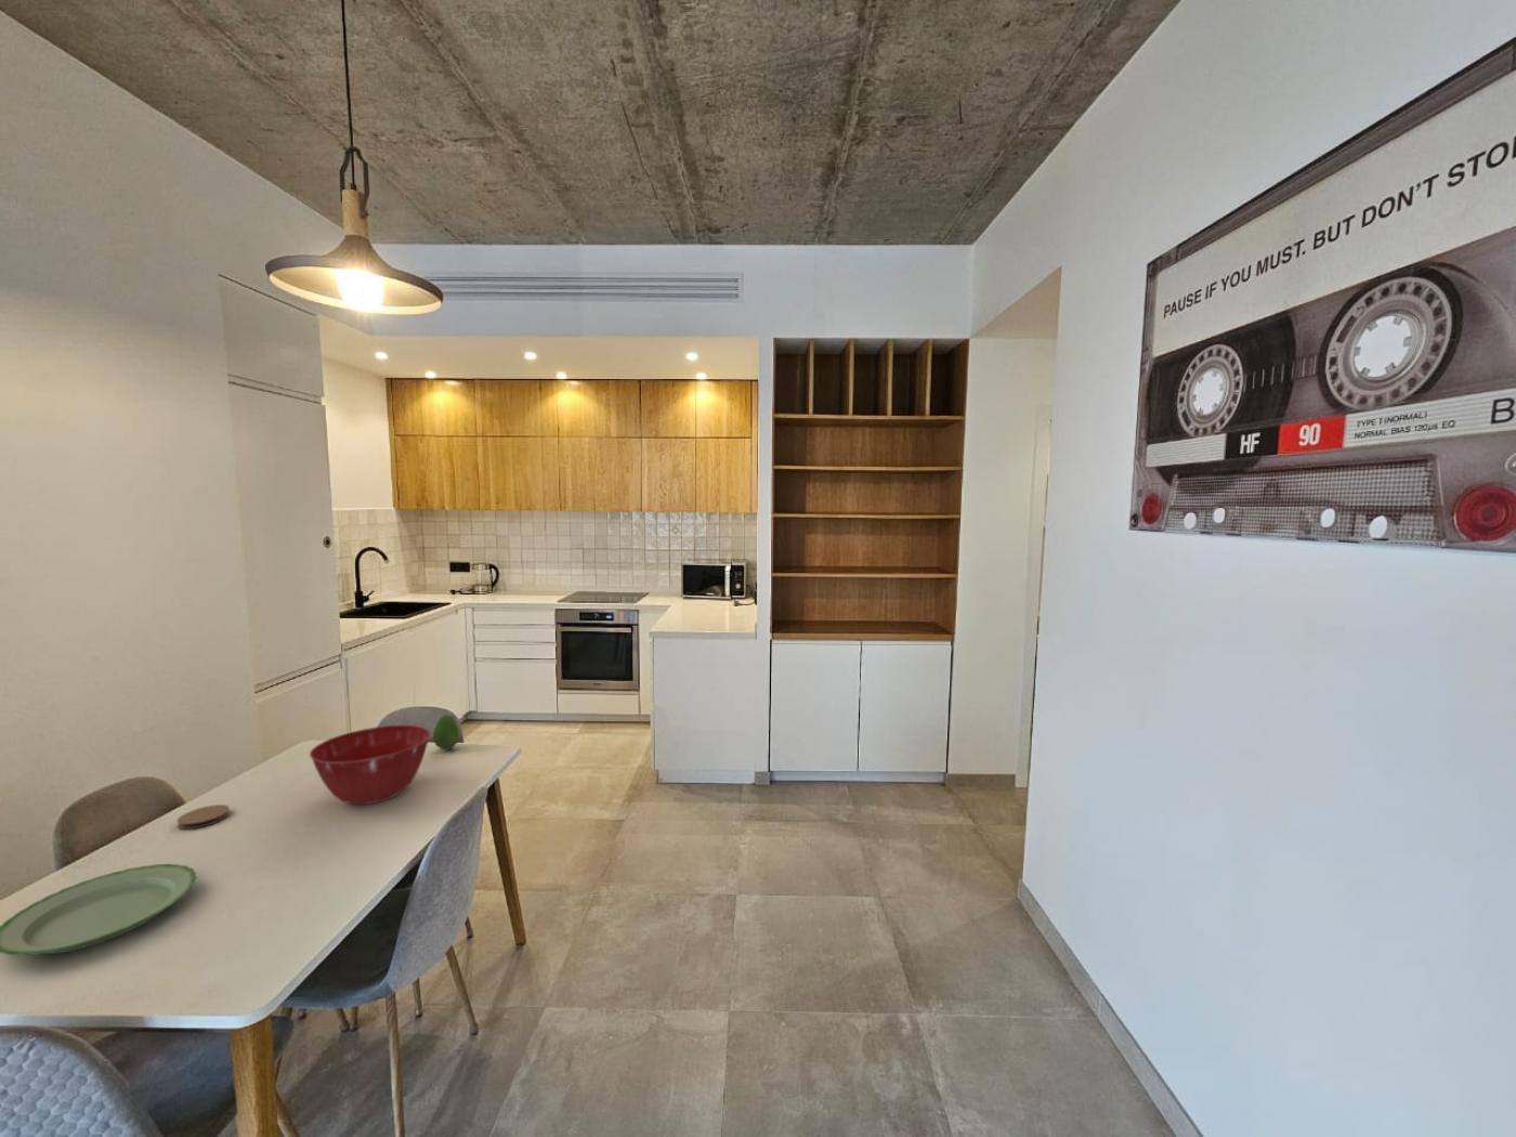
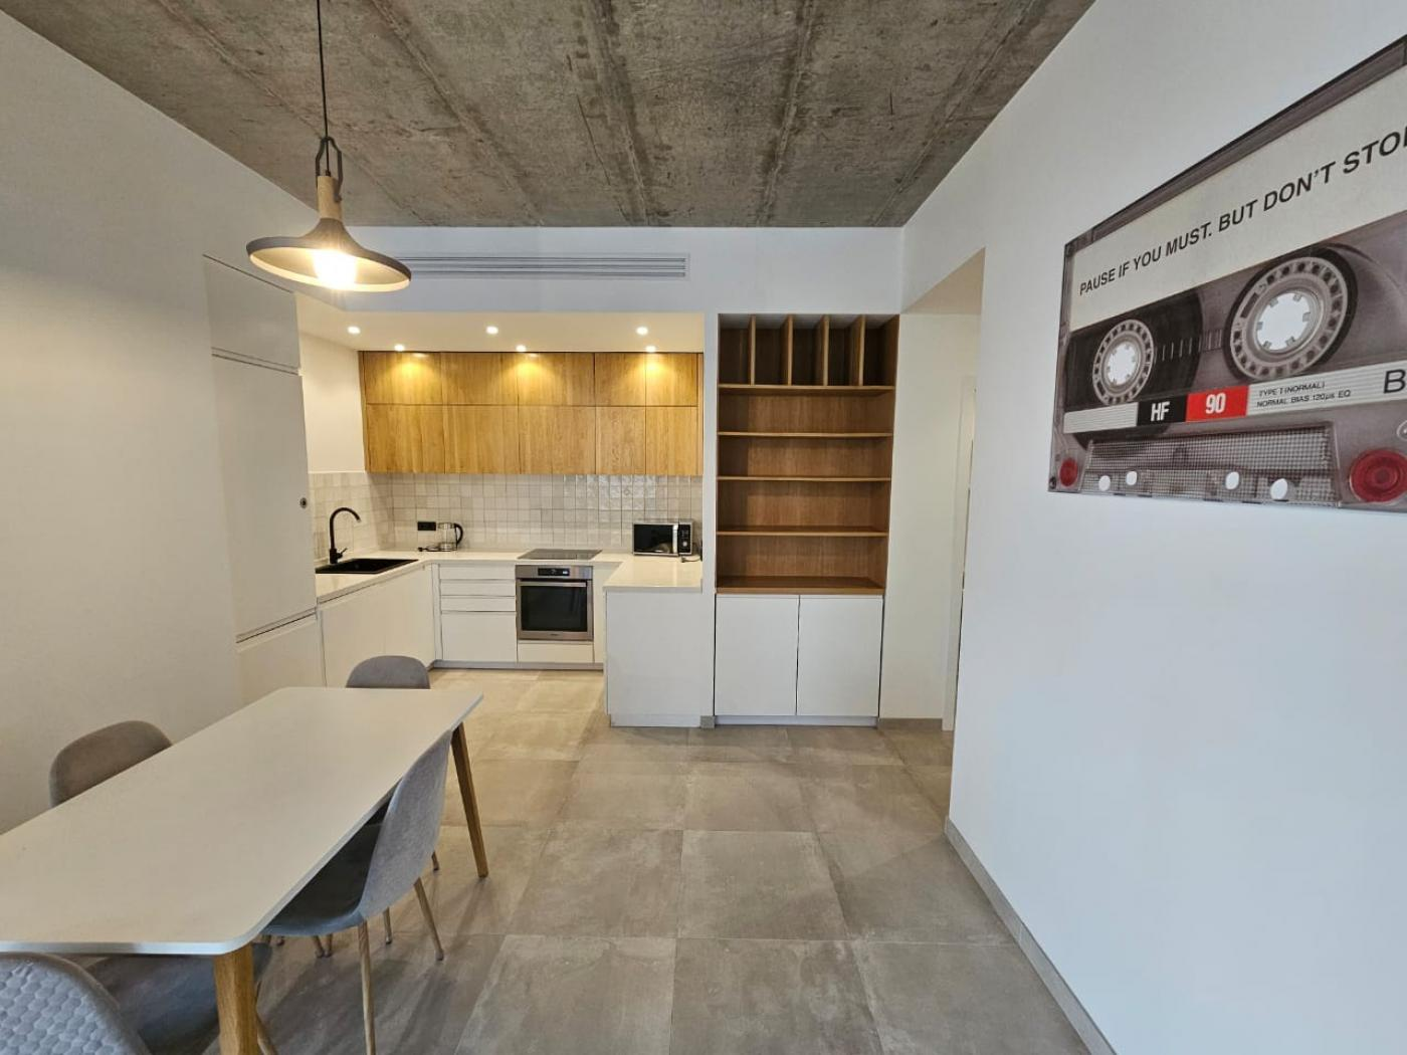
- coaster [175,804,230,830]
- fruit [432,713,461,751]
- plate [0,863,197,957]
- mixing bowl [309,725,431,806]
